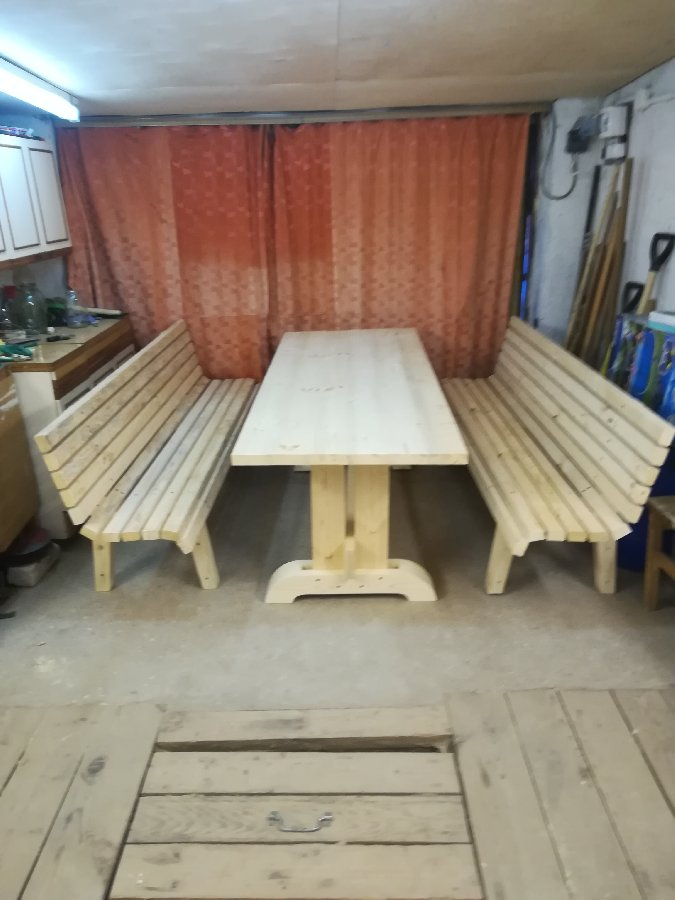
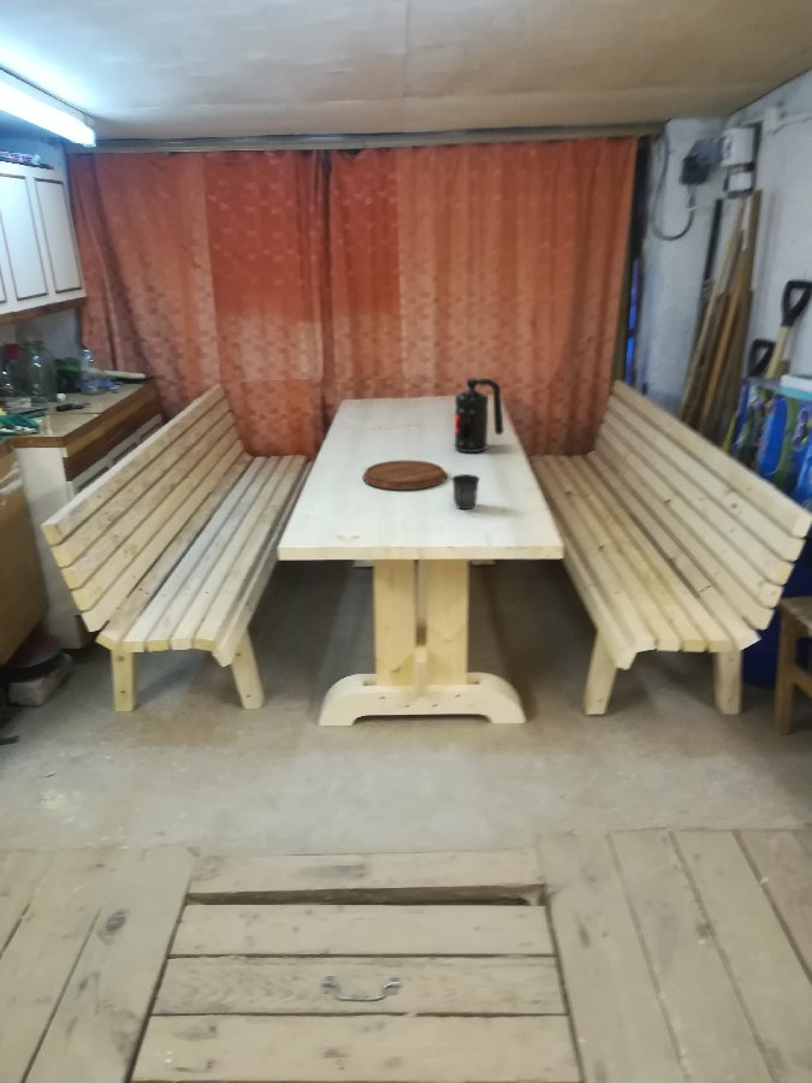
+ mug [451,473,481,510]
+ grenade [452,377,505,454]
+ cutting board [362,460,448,491]
